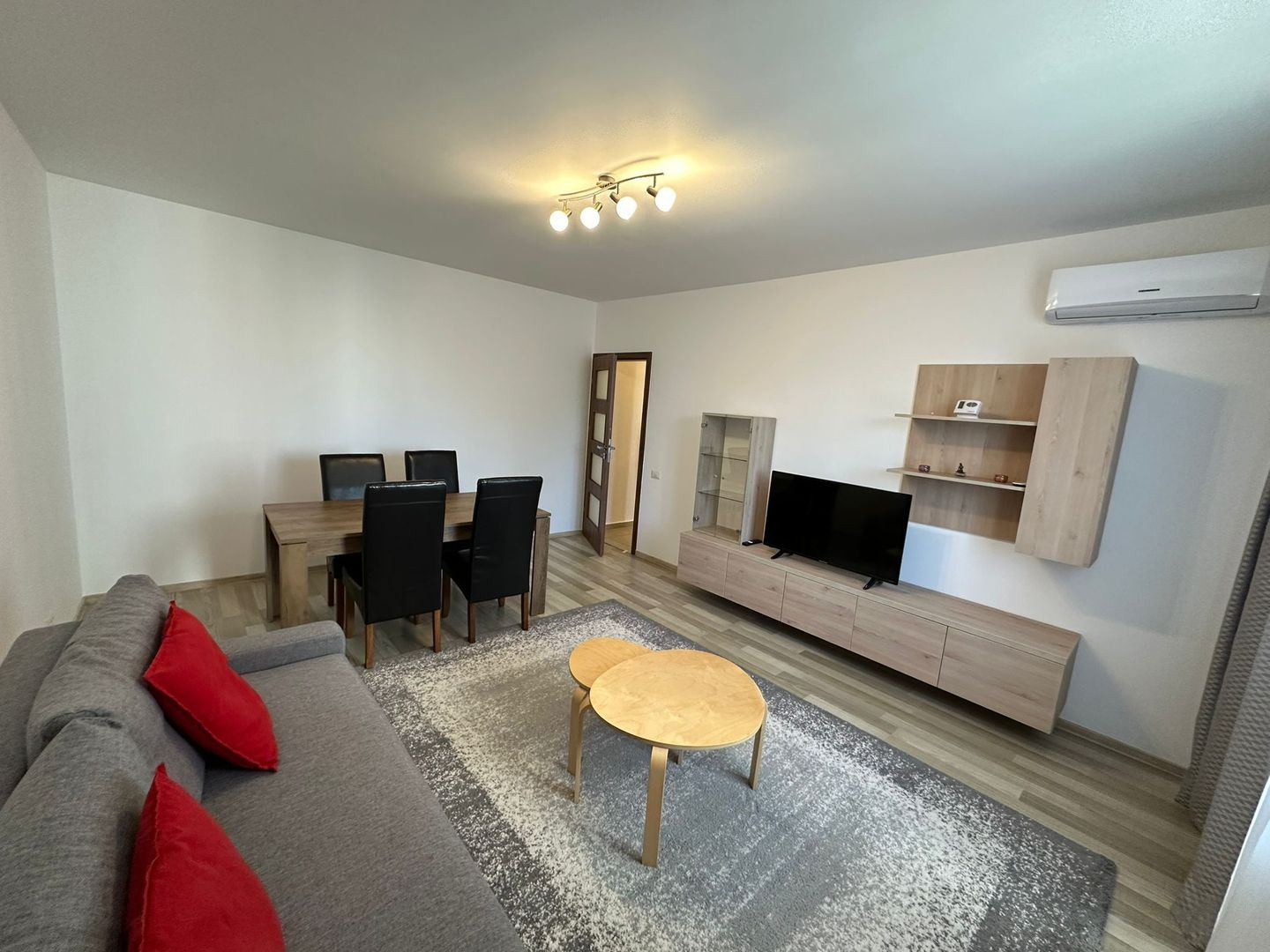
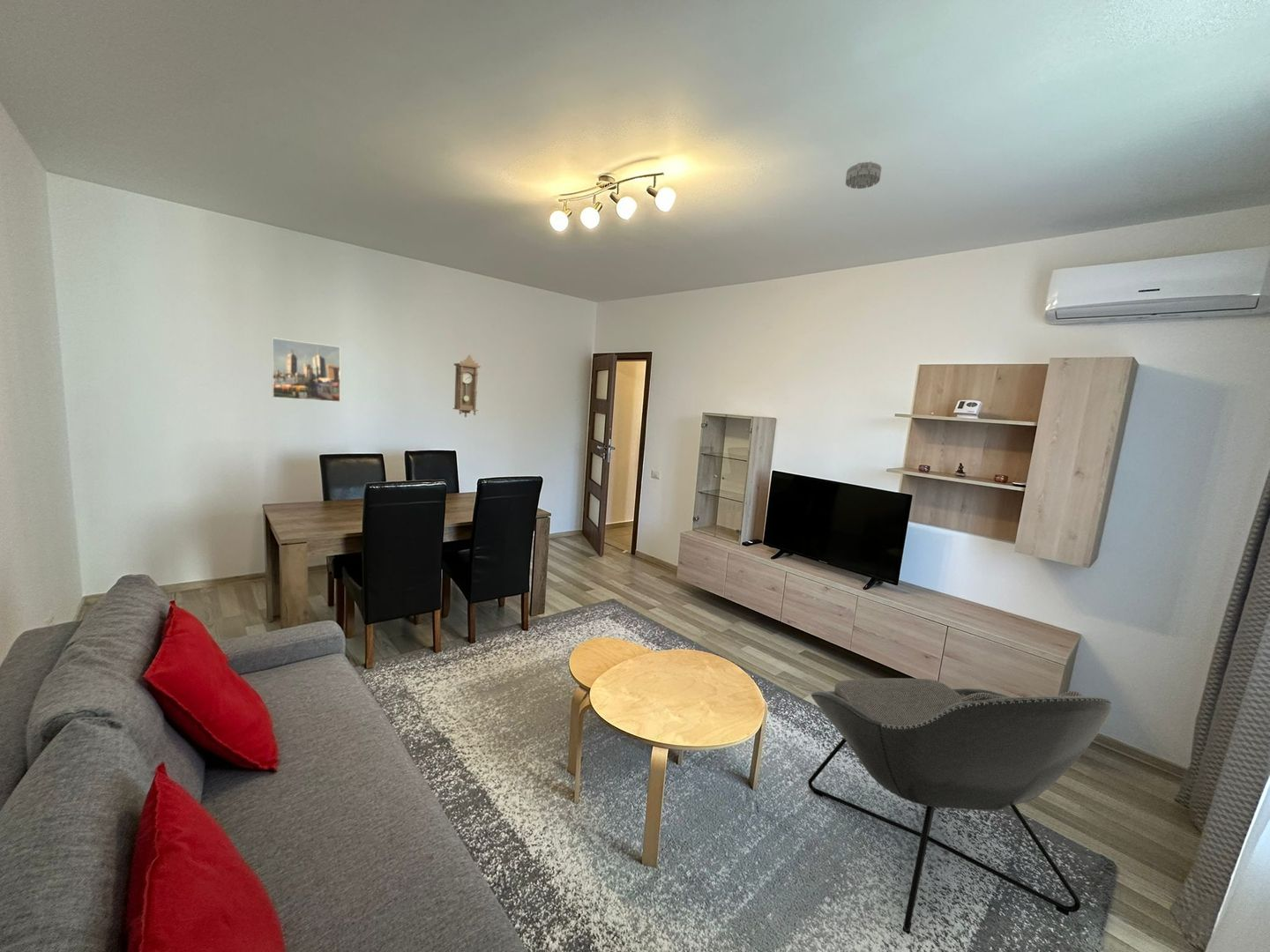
+ pendulum clock [452,354,482,418]
+ smoke detector [845,160,882,190]
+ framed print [271,337,341,403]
+ lounge chair [807,678,1112,935]
